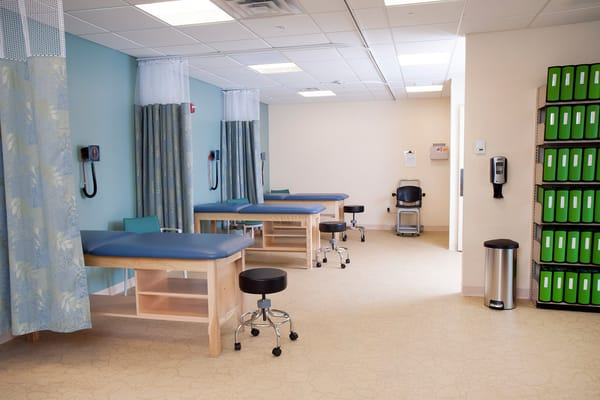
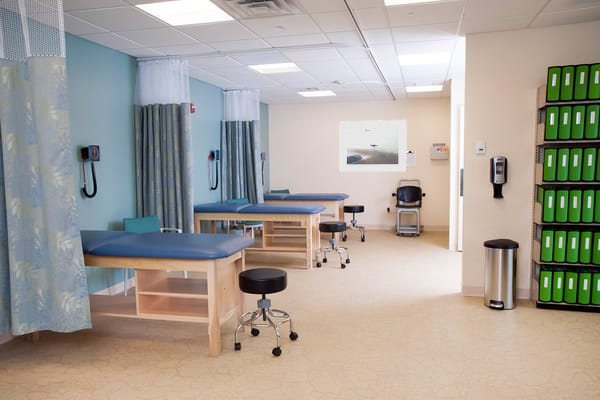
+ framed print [339,119,408,173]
